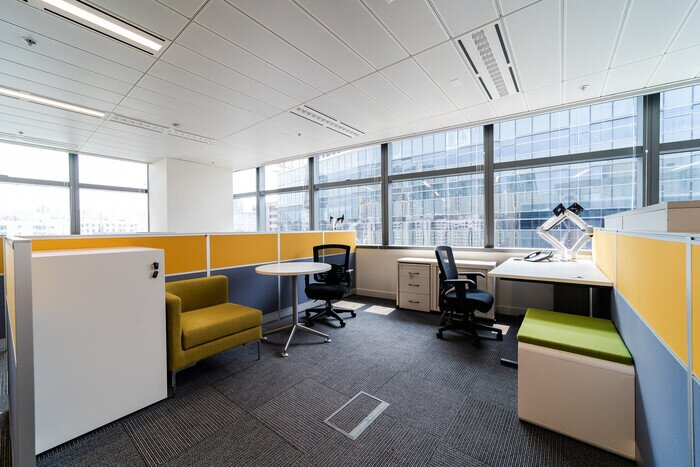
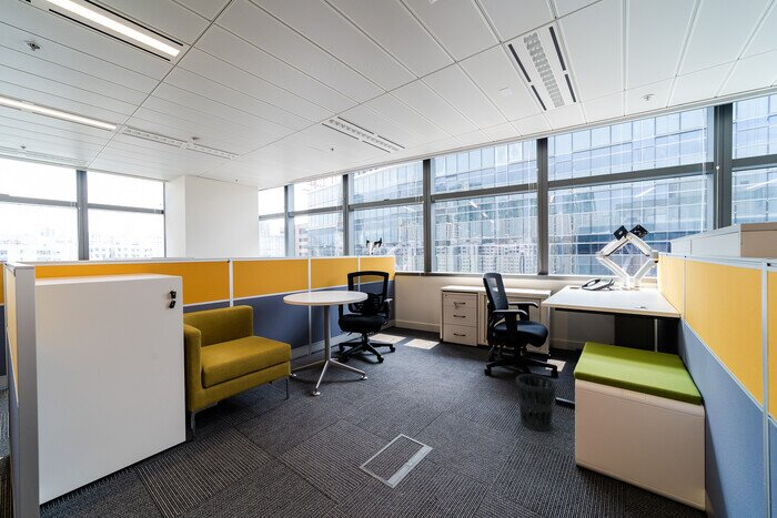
+ wastebasket [515,373,557,433]
